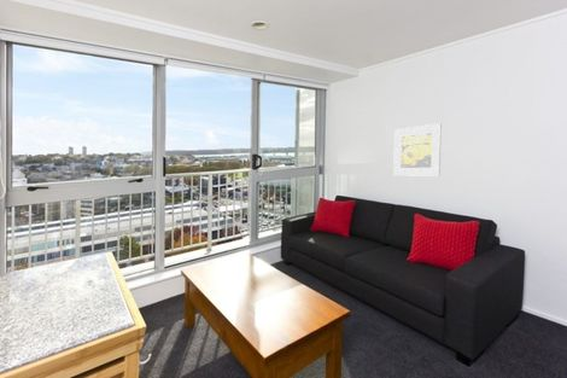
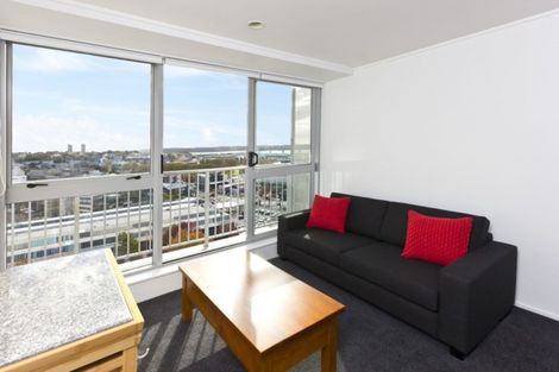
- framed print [392,122,443,178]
